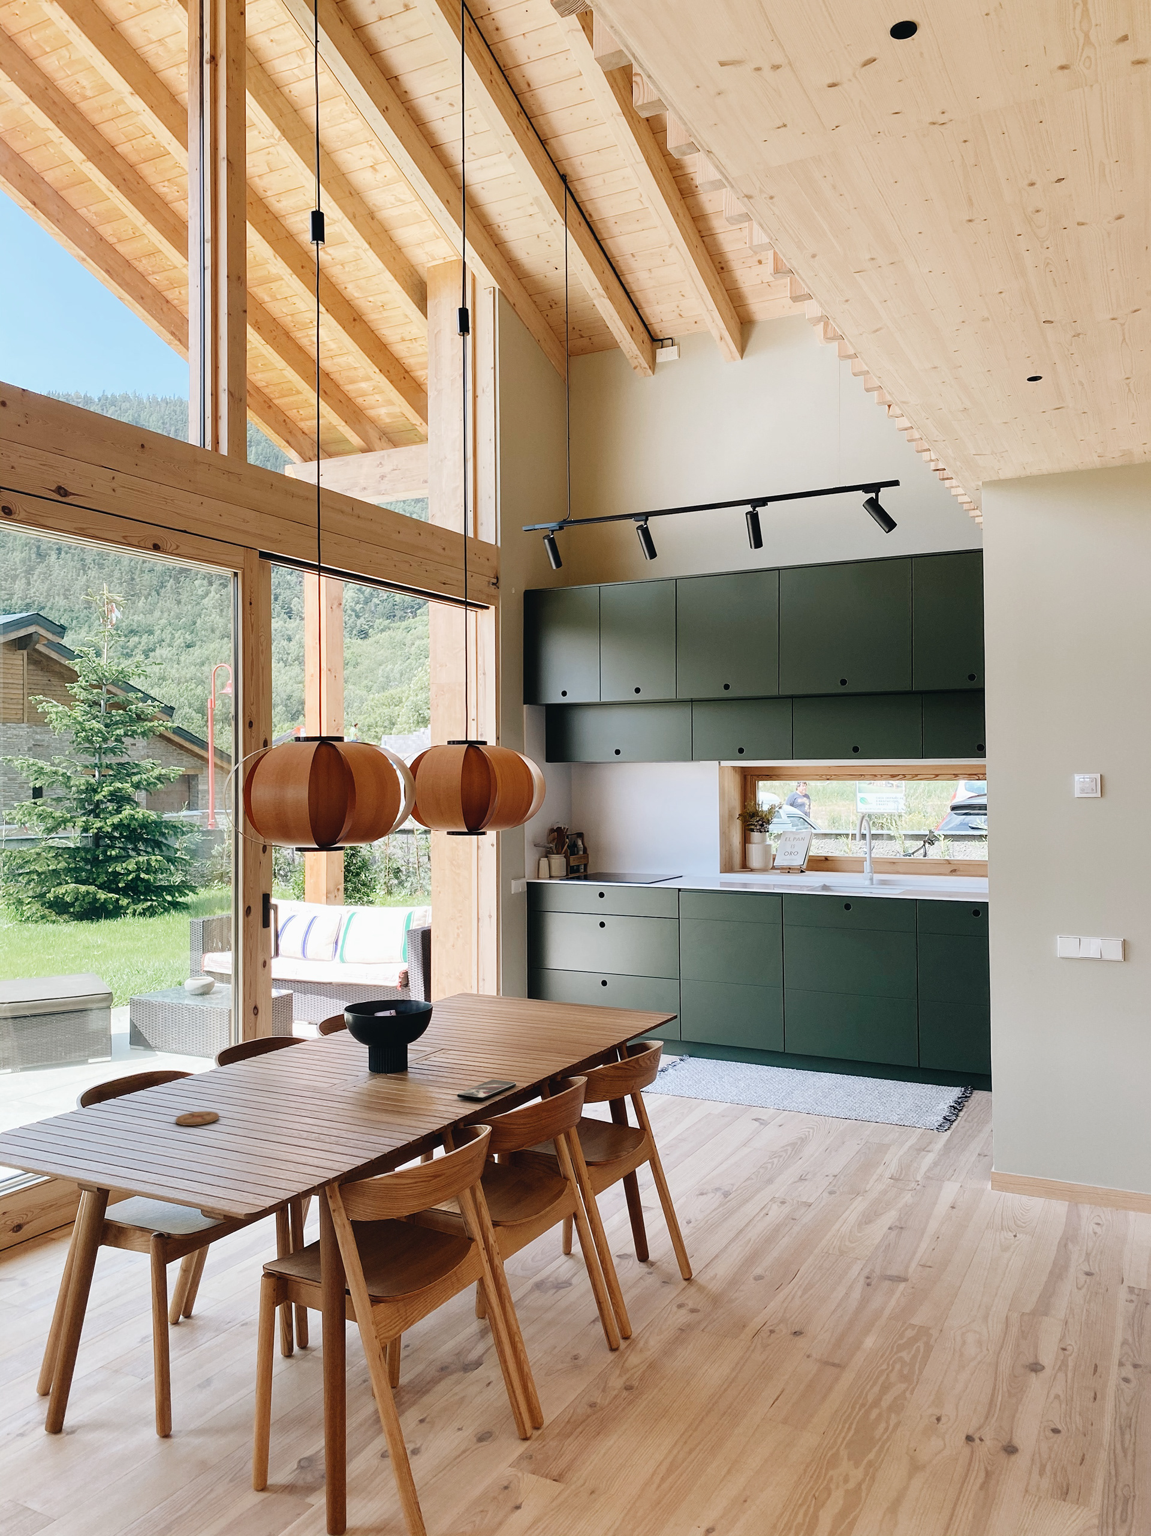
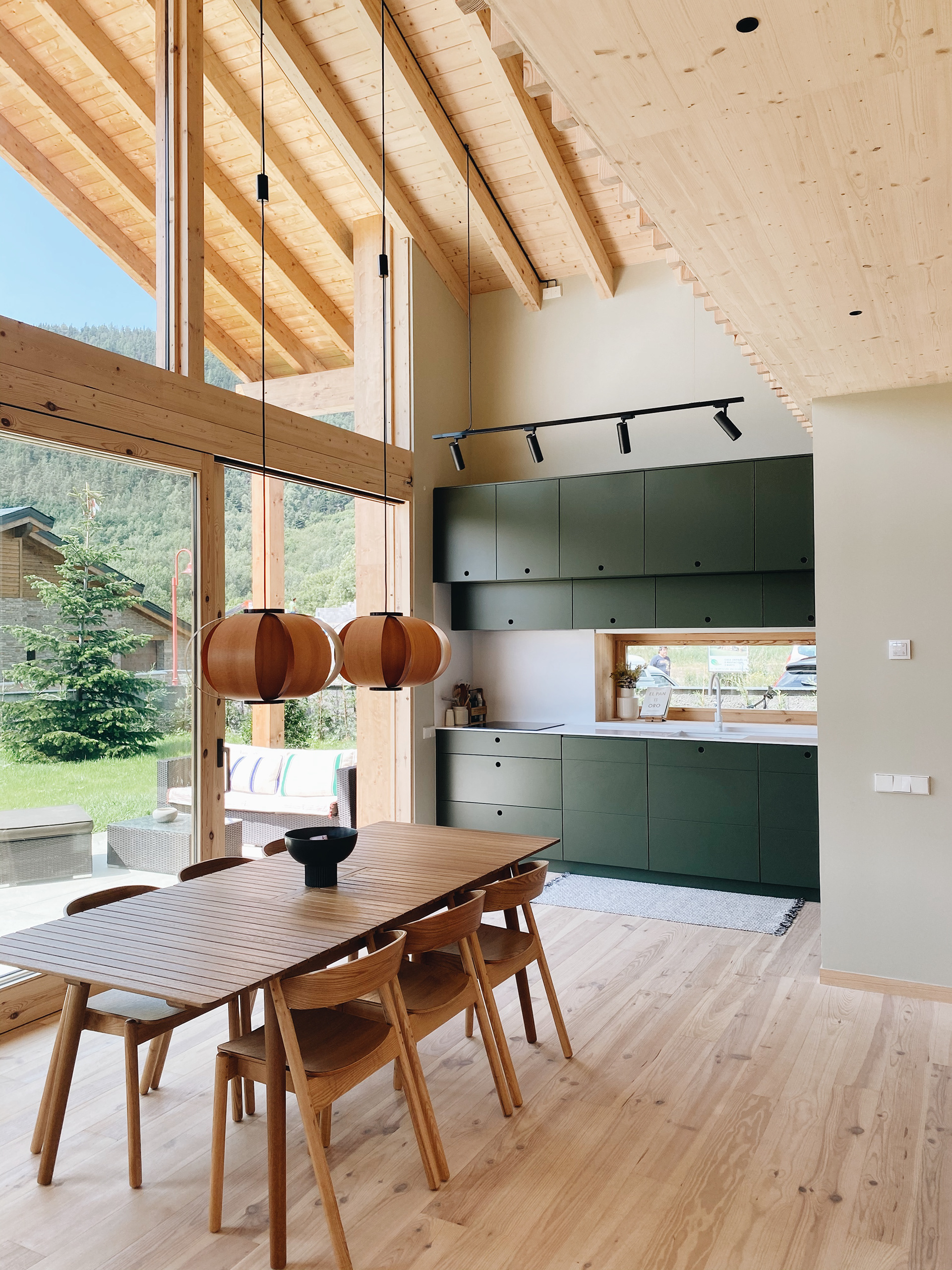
- smartphone [457,1079,516,1101]
- coaster [175,1110,220,1126]
